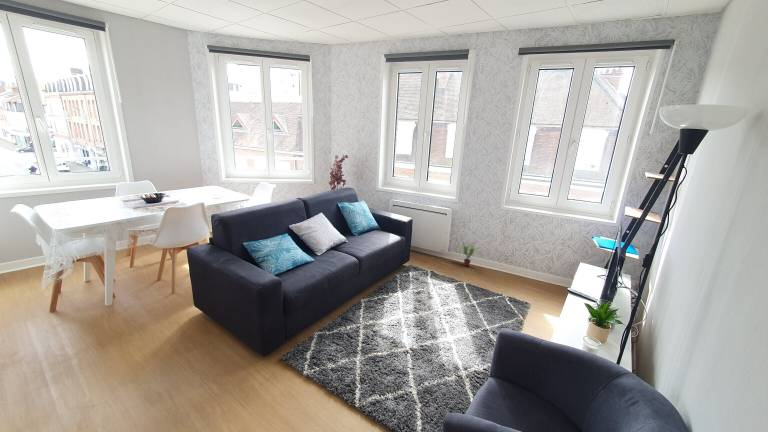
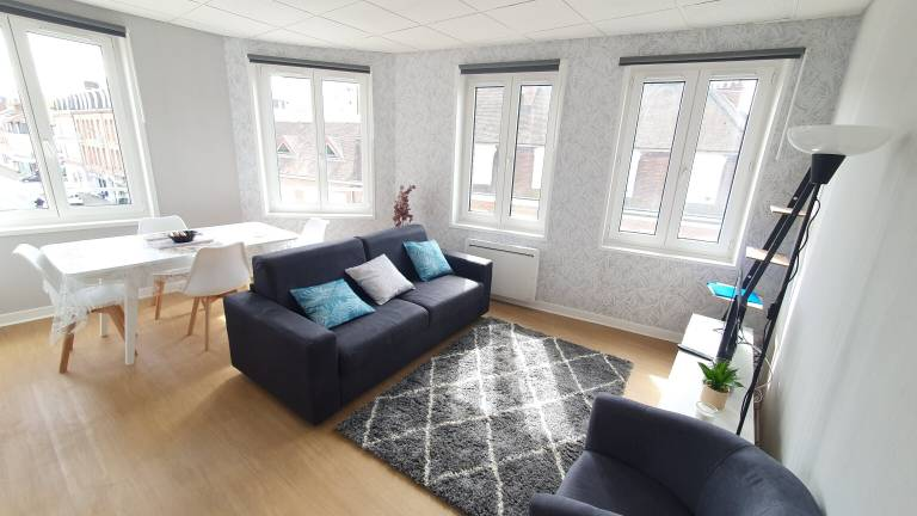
- potted plant [455,242,479,267]
